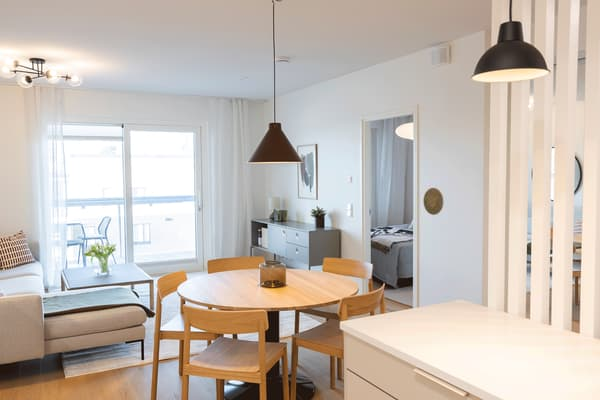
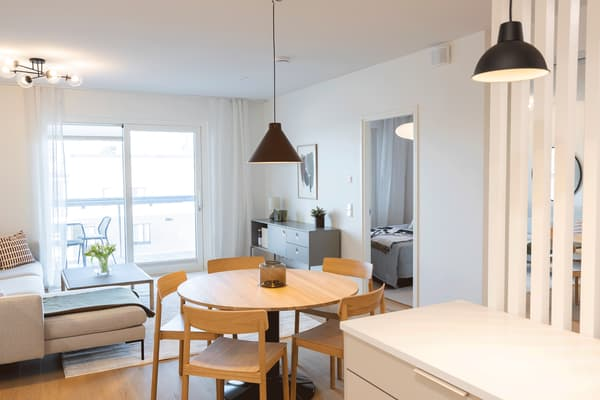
- decorative plate [423,187,444,216]
